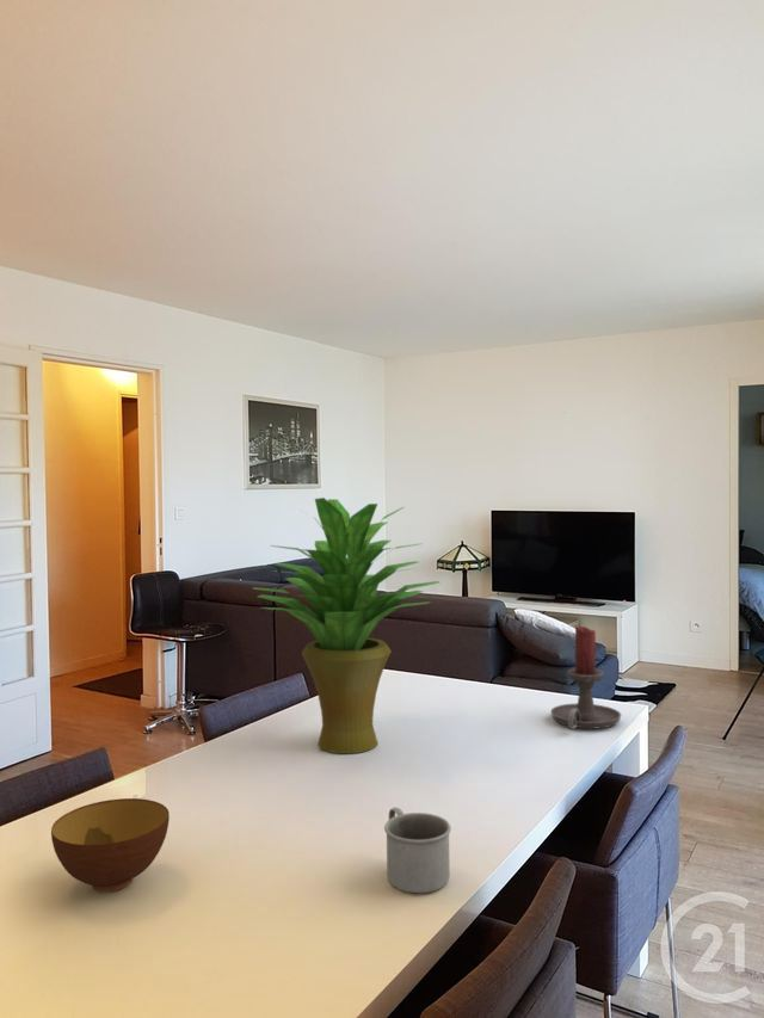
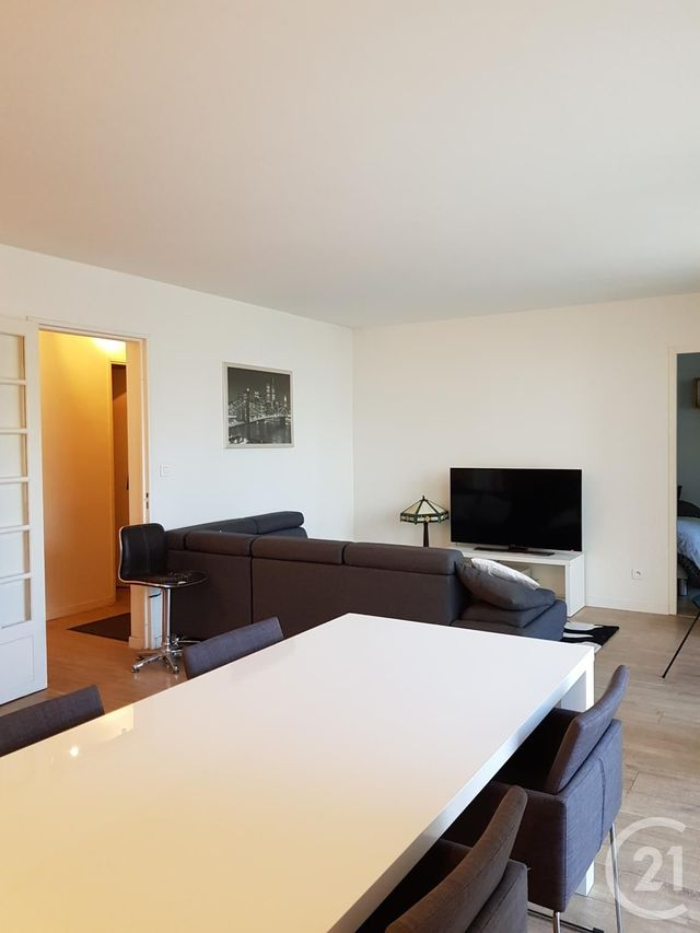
- candle holder [549,625,622,730]
- mug [383,807,452,894]
- bowl [50,797,171,893]
- potted plant [251,496,440,754]
